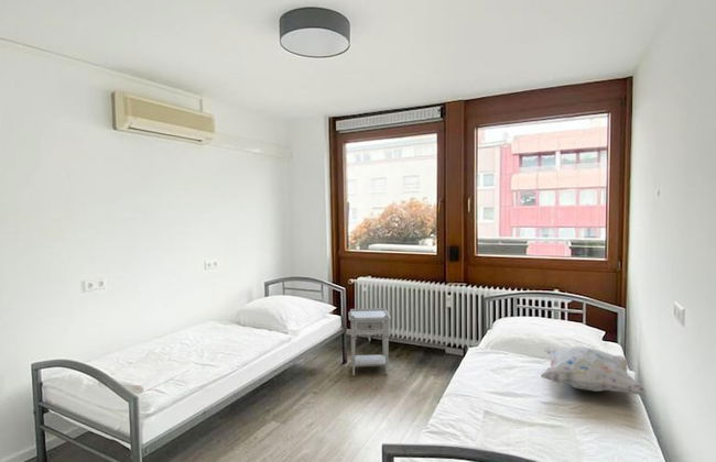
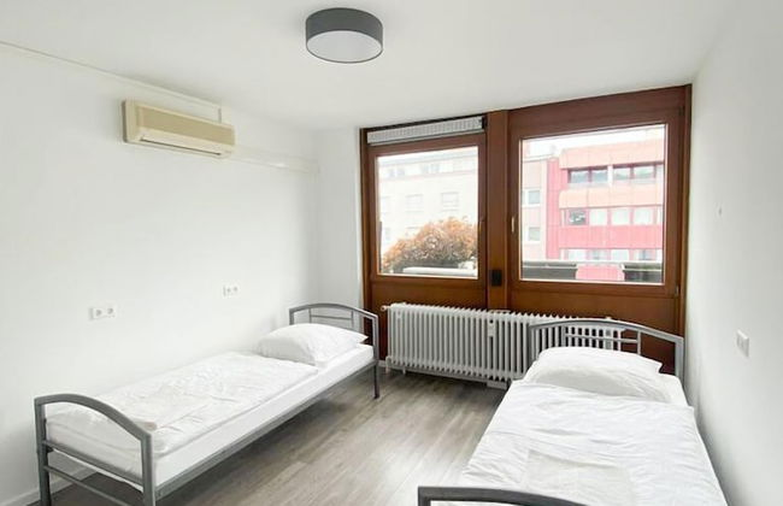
- decorative pillow [540,345,648,396]
- nightstand [347,307,392,376]
